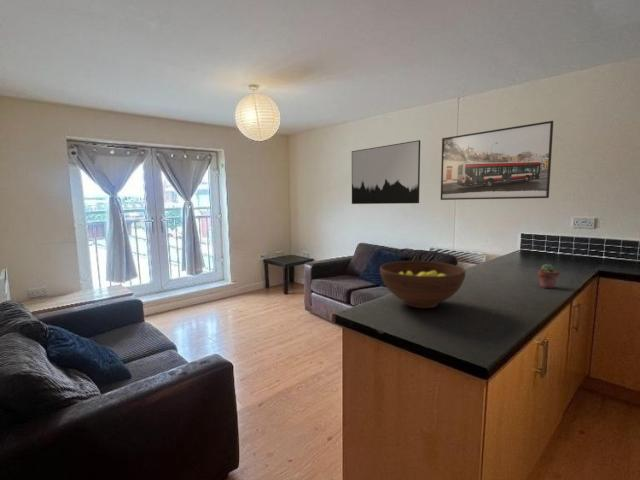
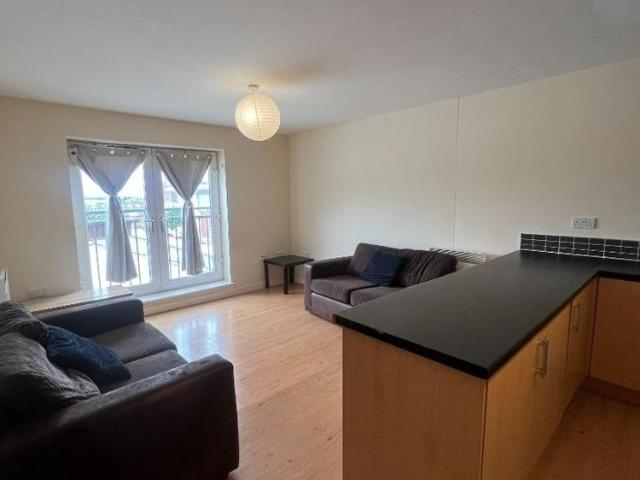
- fruit bowl [379,260,466,309]
- wall art [351,139,421,205]
- potted succulent [537,263,560,289]
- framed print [440,120,554,201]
